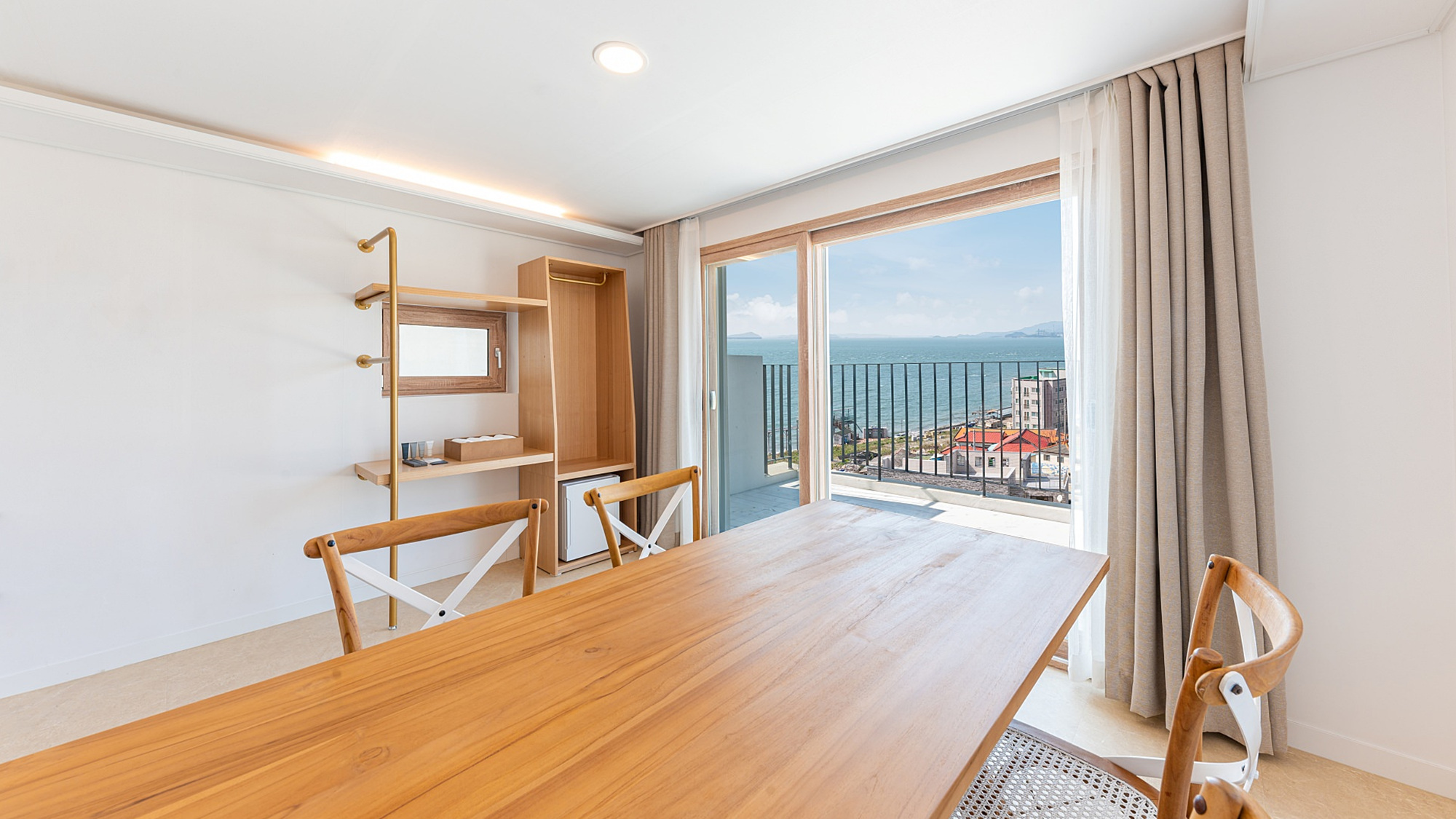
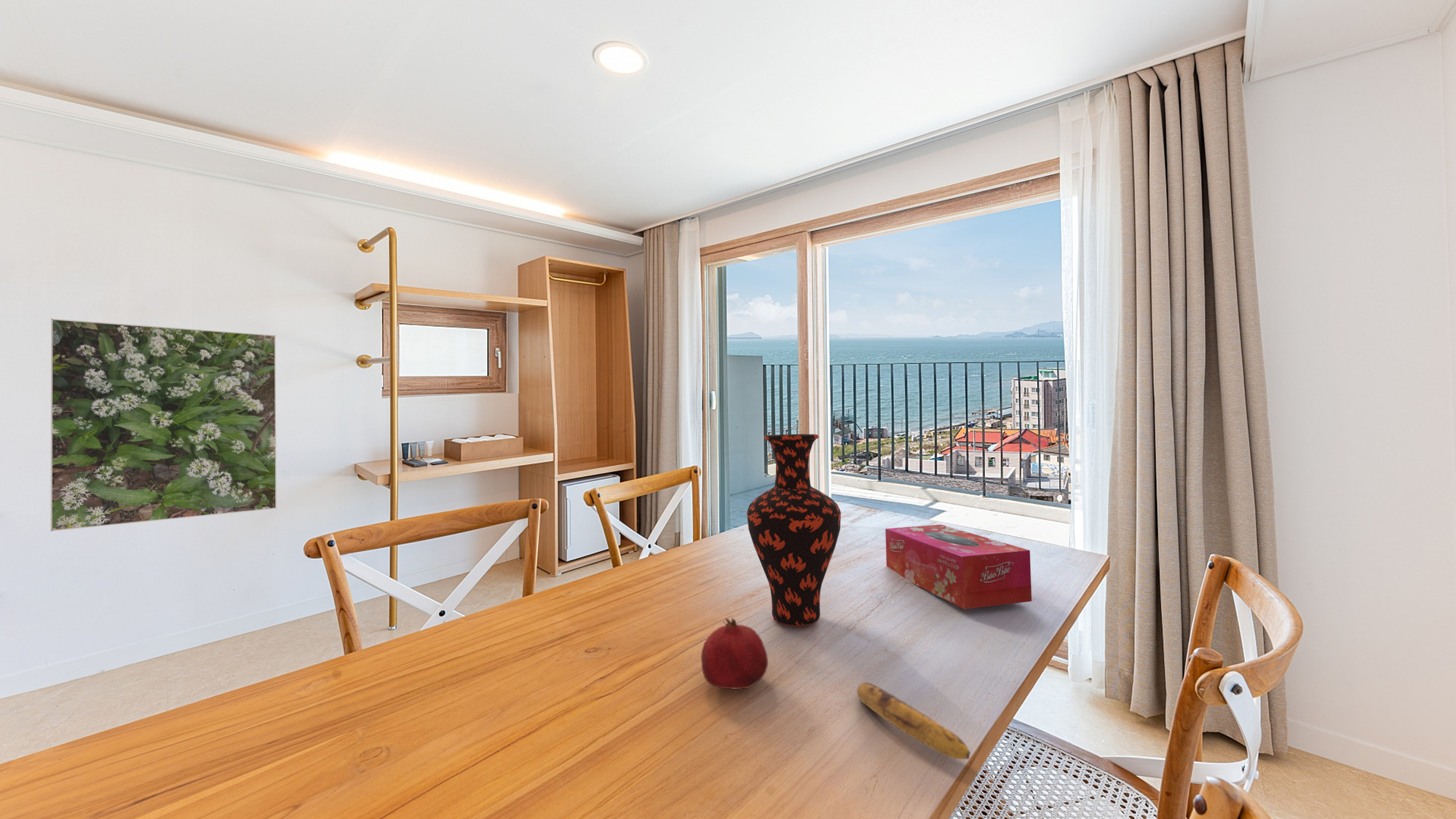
+ fruit [700,617,769,689]
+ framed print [50,318,277,532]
+ tissue box [885,524,1032,610]
+ banana [856,681,971,760]
+ vase [746,433,842,627]
